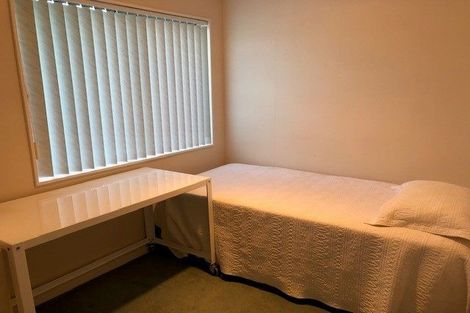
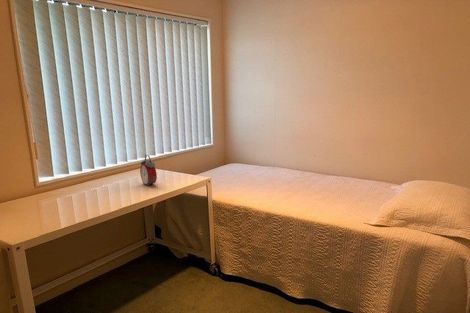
+ alarm clock [139,154,158,187]
